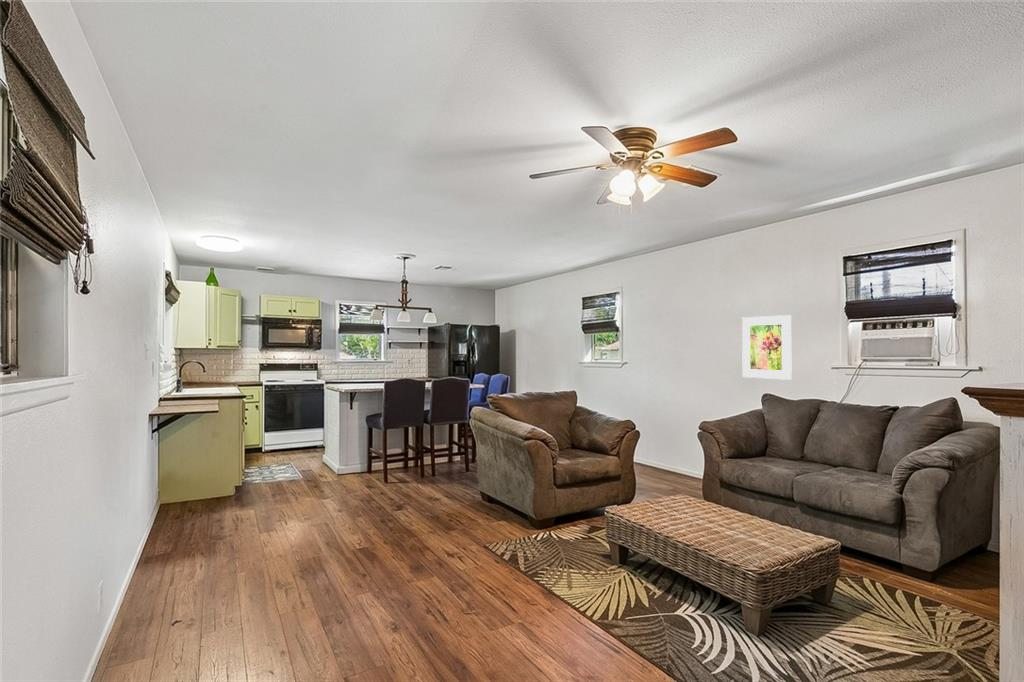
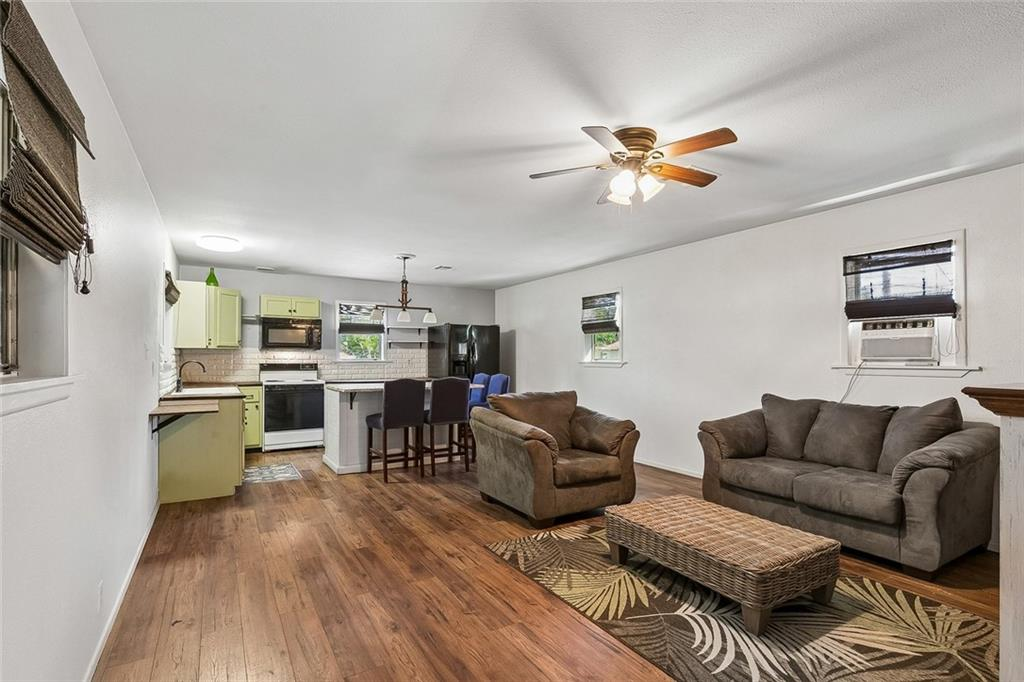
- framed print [741,314,793,381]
